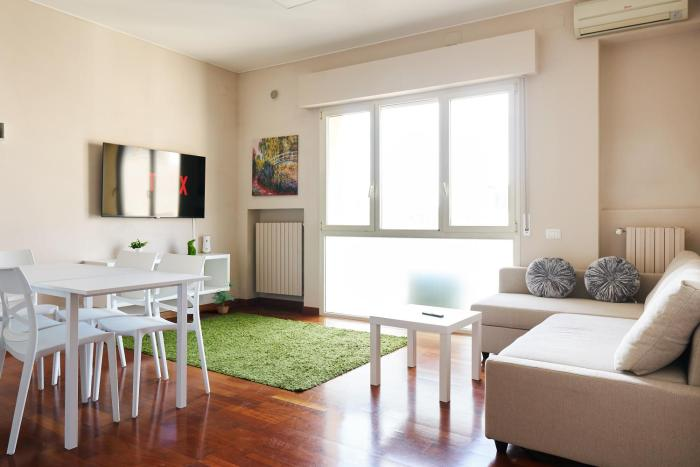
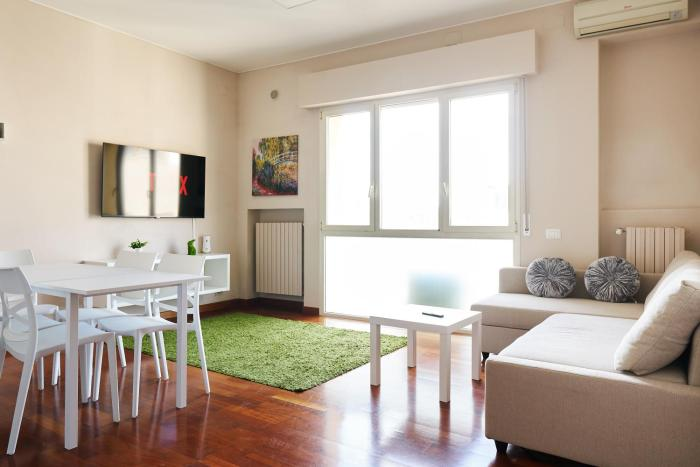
- potted plant [210,282,237,314]
